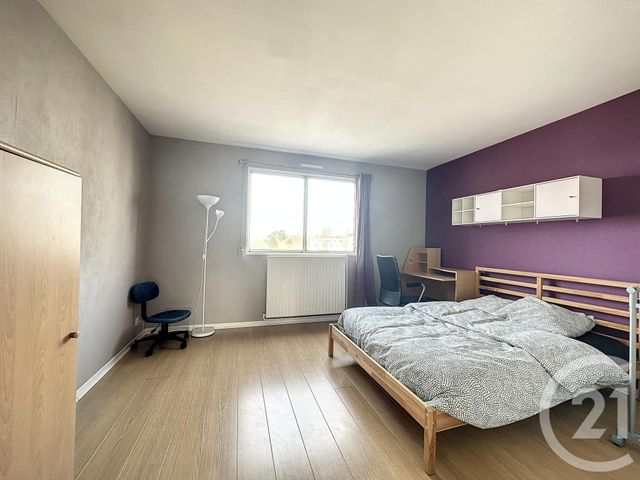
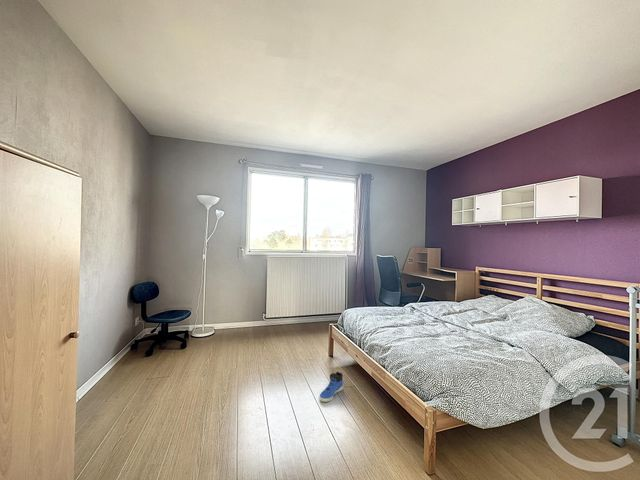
+ sneaker [318,371,344,403]
